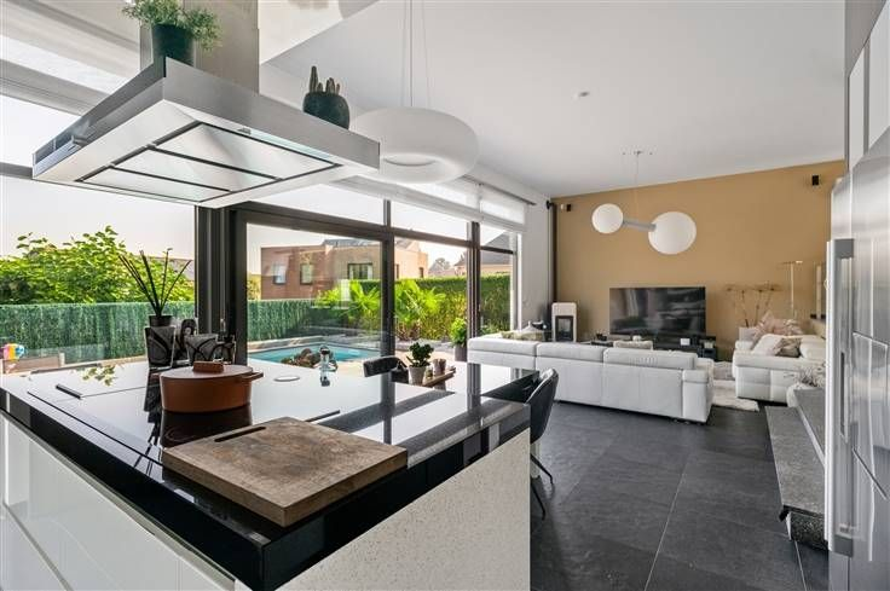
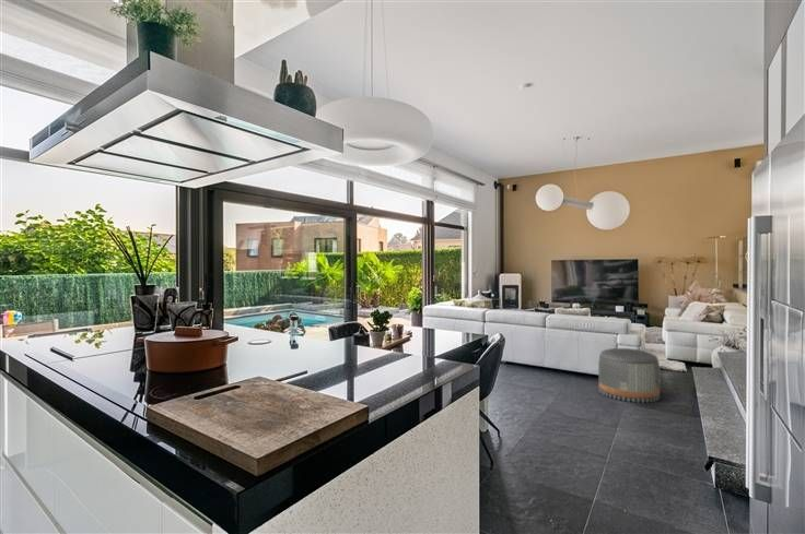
+ pouf [597,347,661,404]
